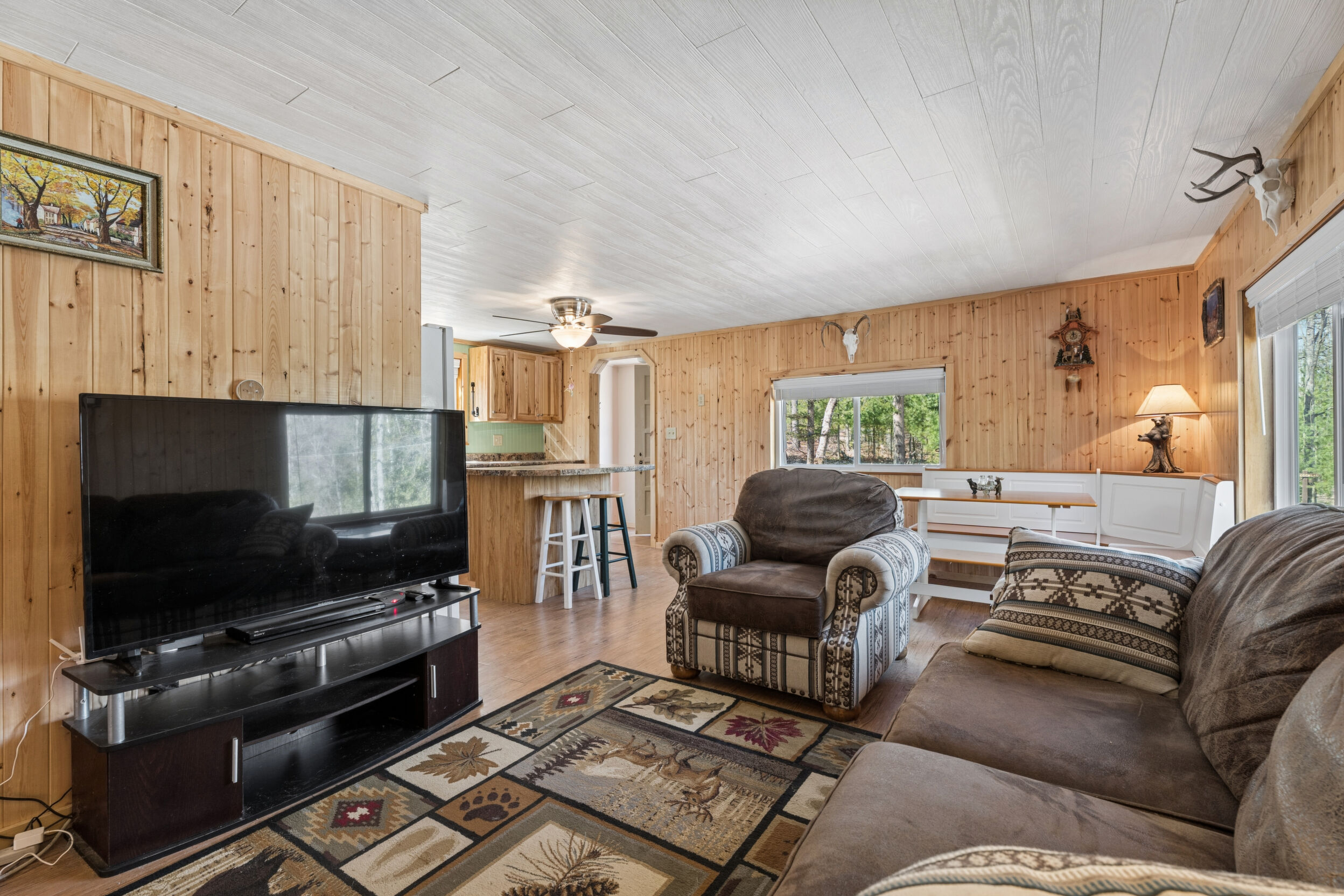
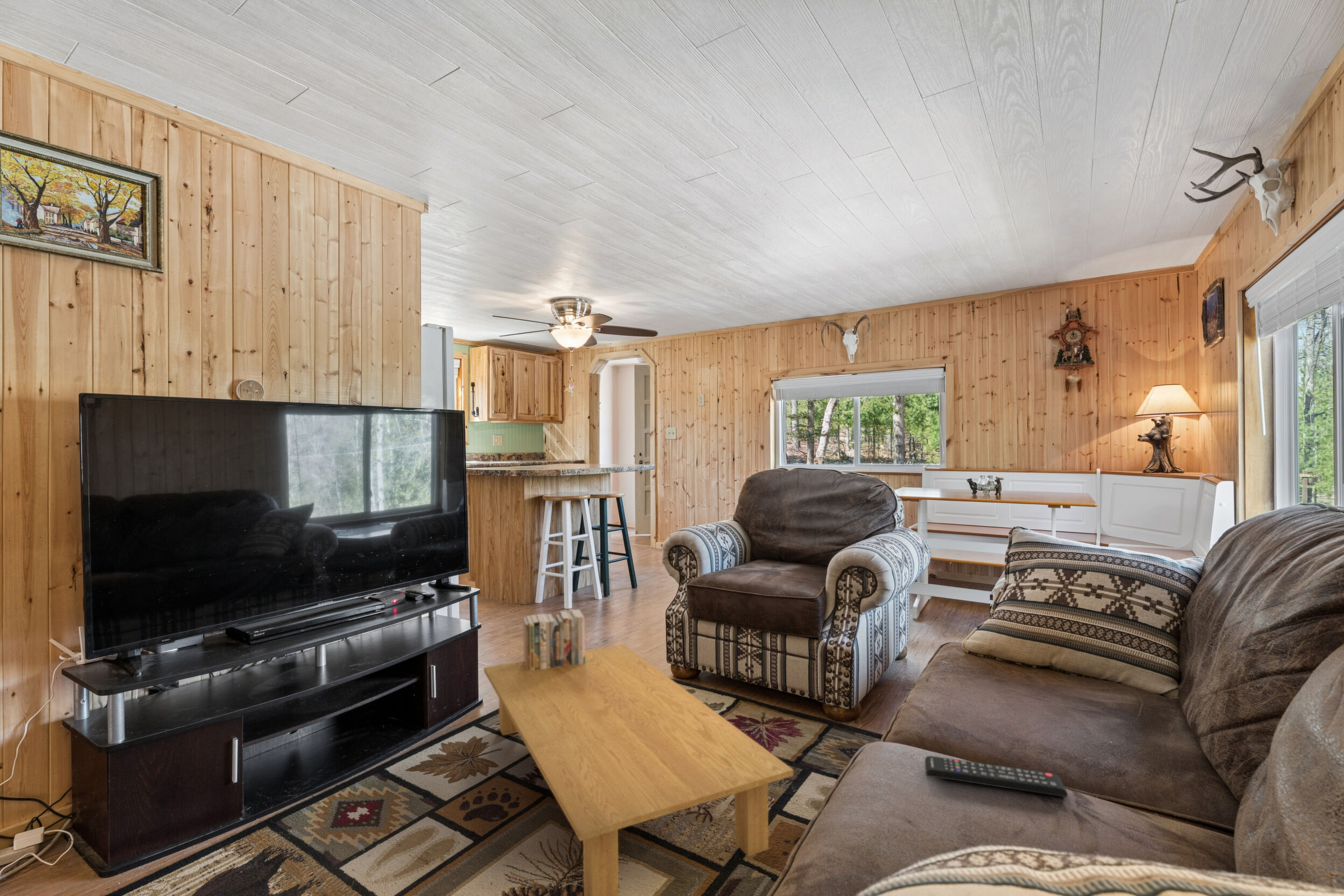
+ remote control [925,755,1068,798]
+ coffee table [484,644,794,896]
+ books [523,608,585,670]
